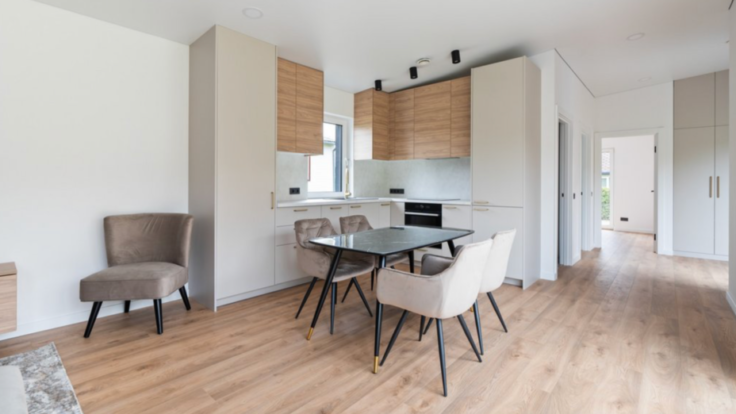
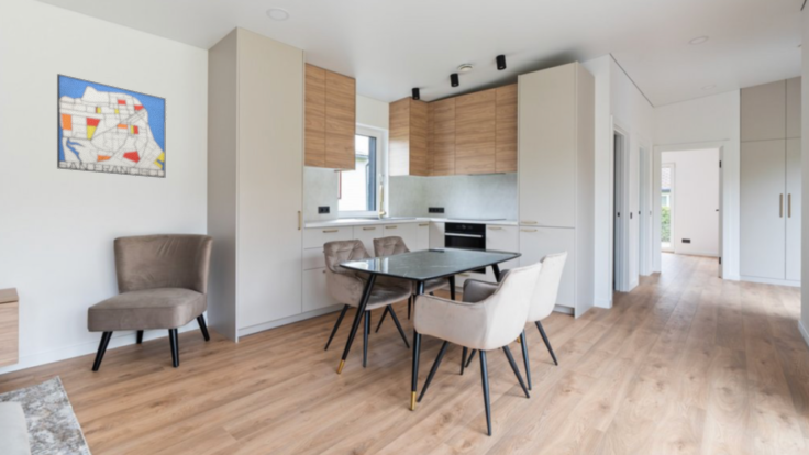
+ wall art [56,73,167,179]
